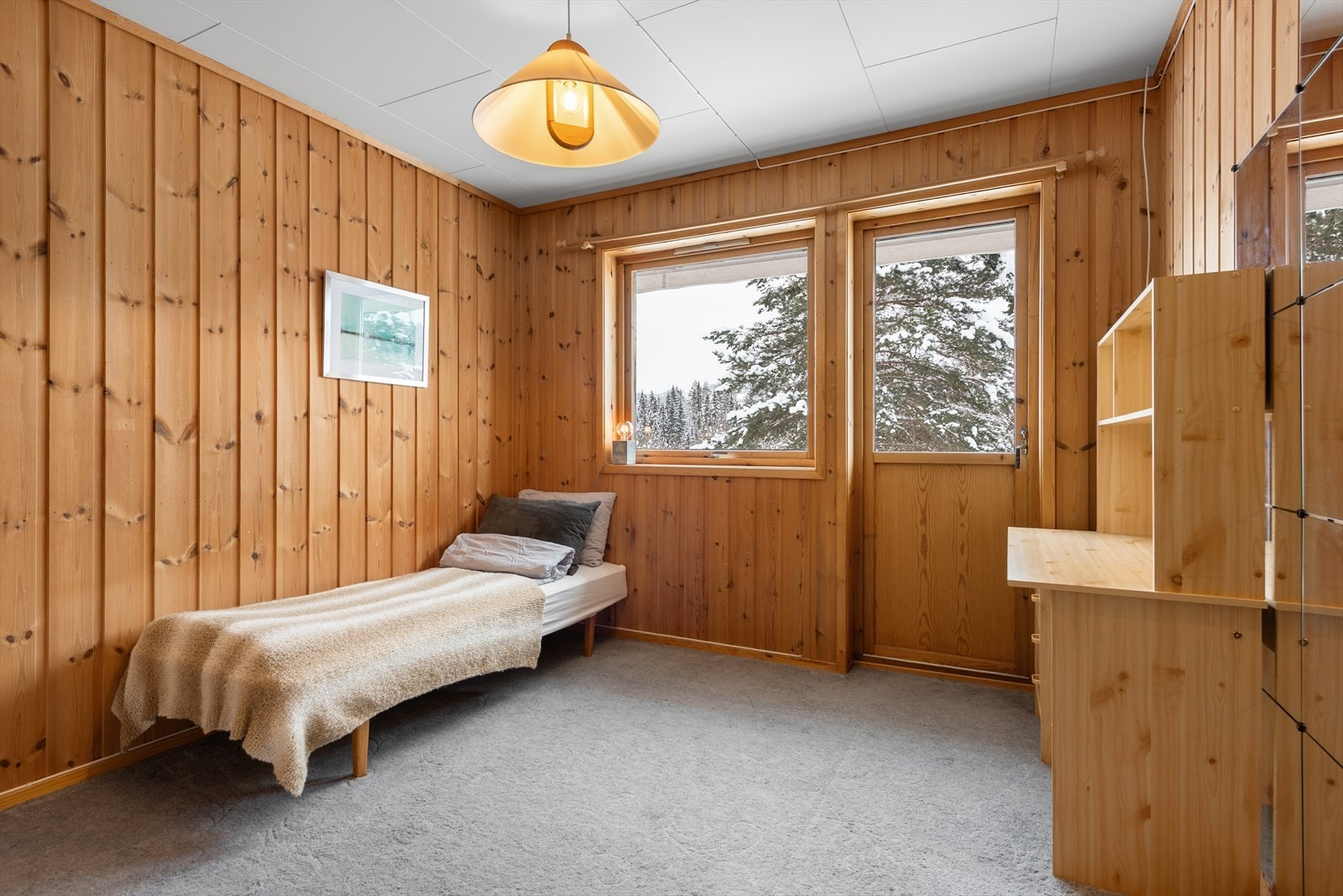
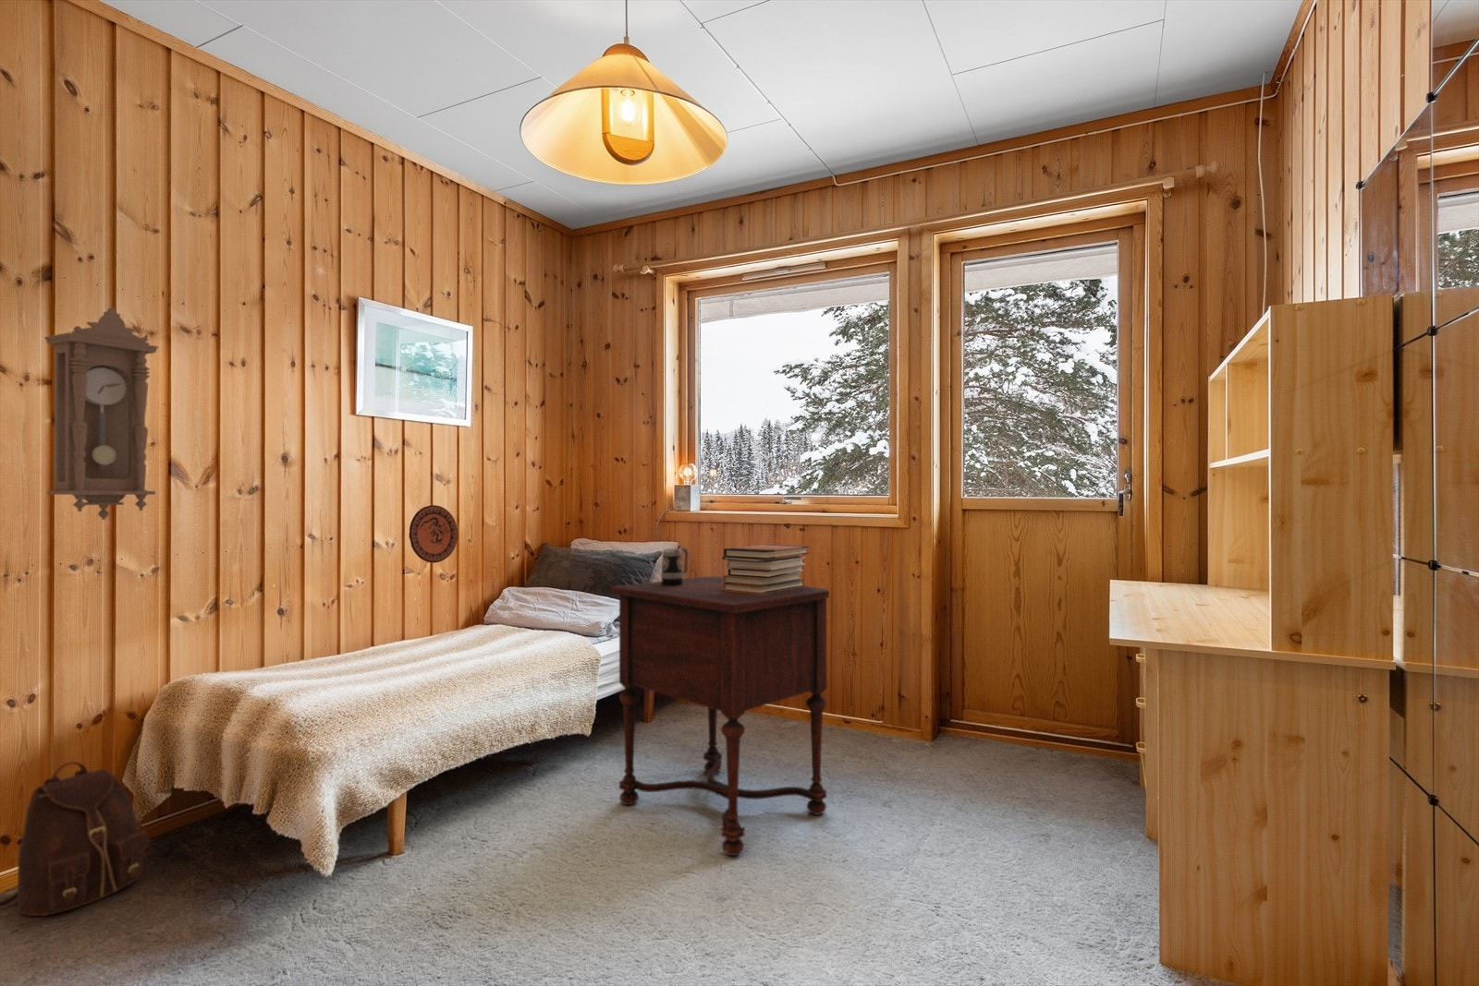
+ pendulum clock [43,307,160,521]
+ backpack [0,760,150,917]
+ book stack [721,544,809,593]
+ side table [611,577,830,857]
+ decorative plate [409,504,458,565]
+ mug [660,547,689,587]
